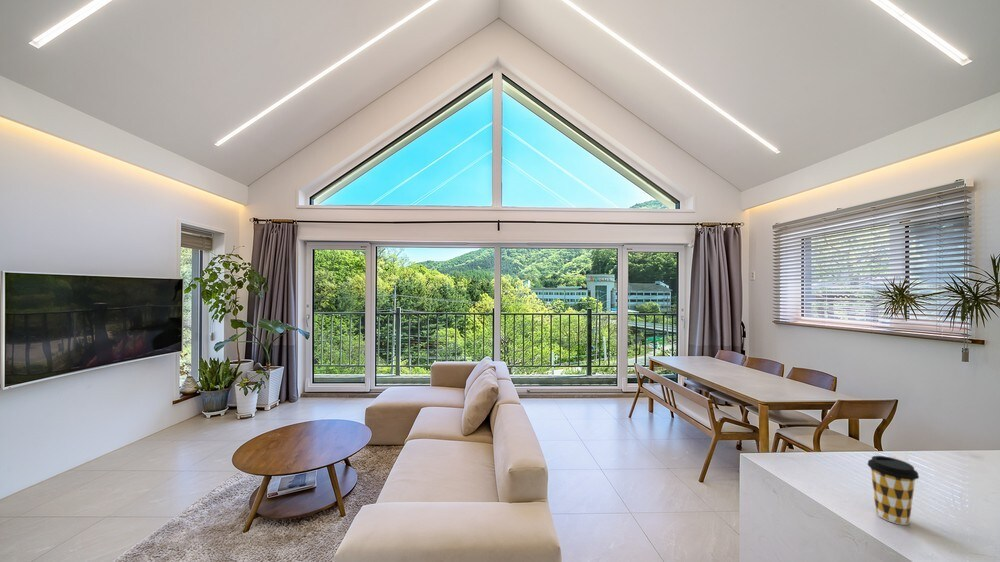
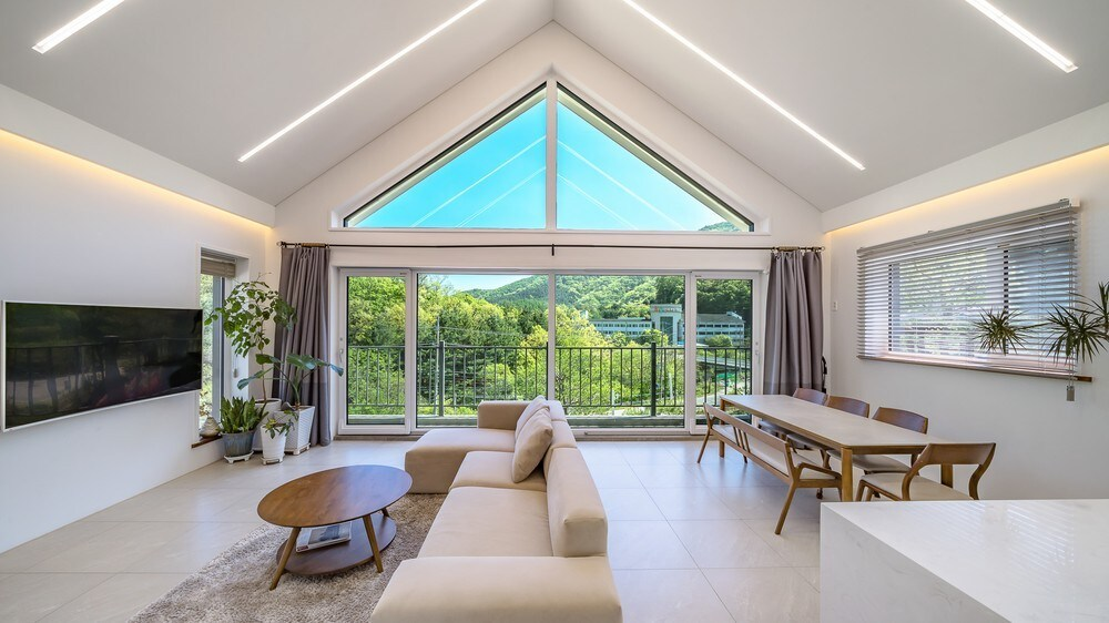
- coffee cup [867,455,920,526]
